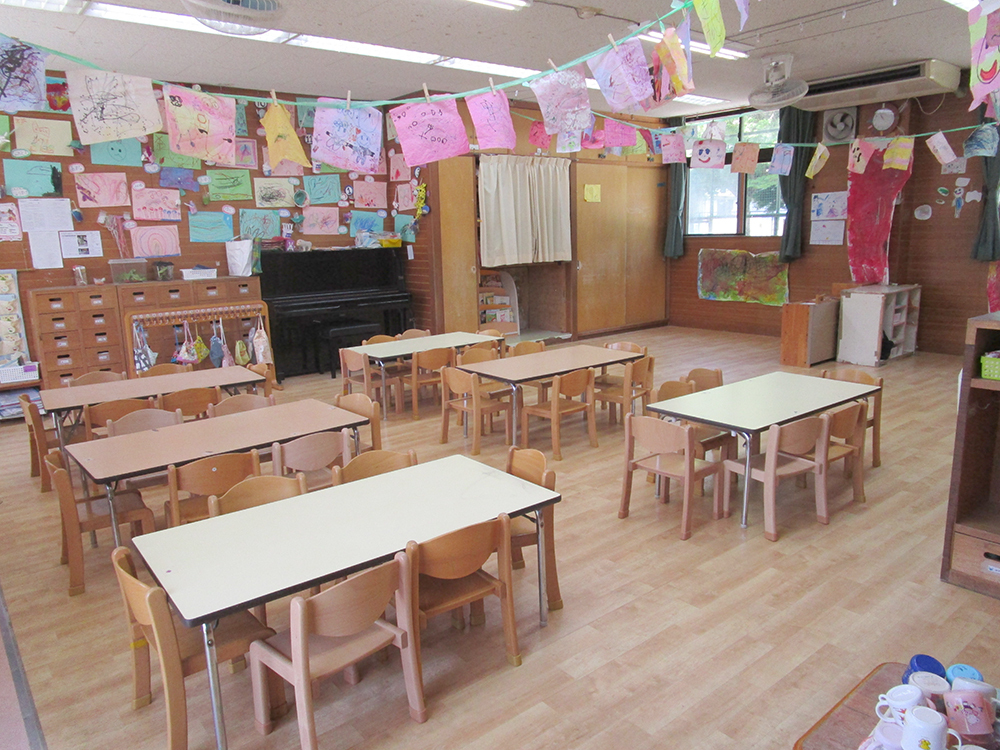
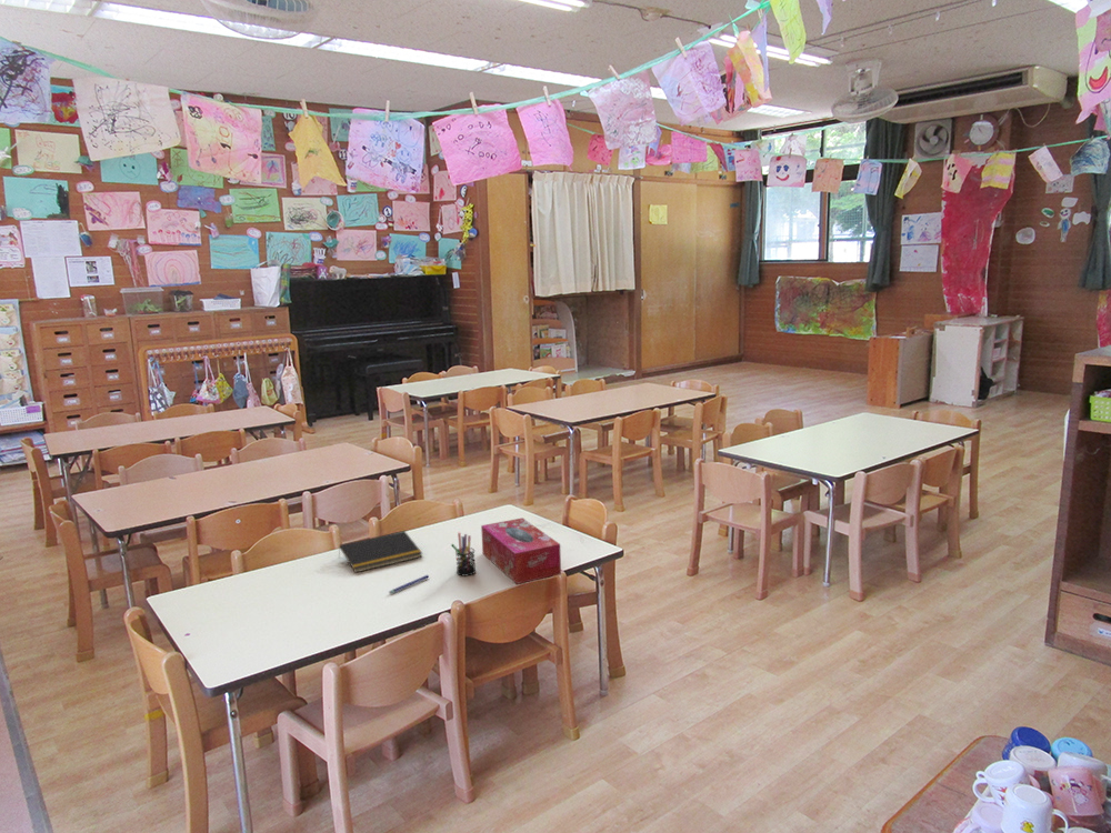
+ tissue box [480,516,562,585]
+ pen [388,574,430,594]
+ pen holder [450,532,477,578]
+ notepad [338,530,423,574]
